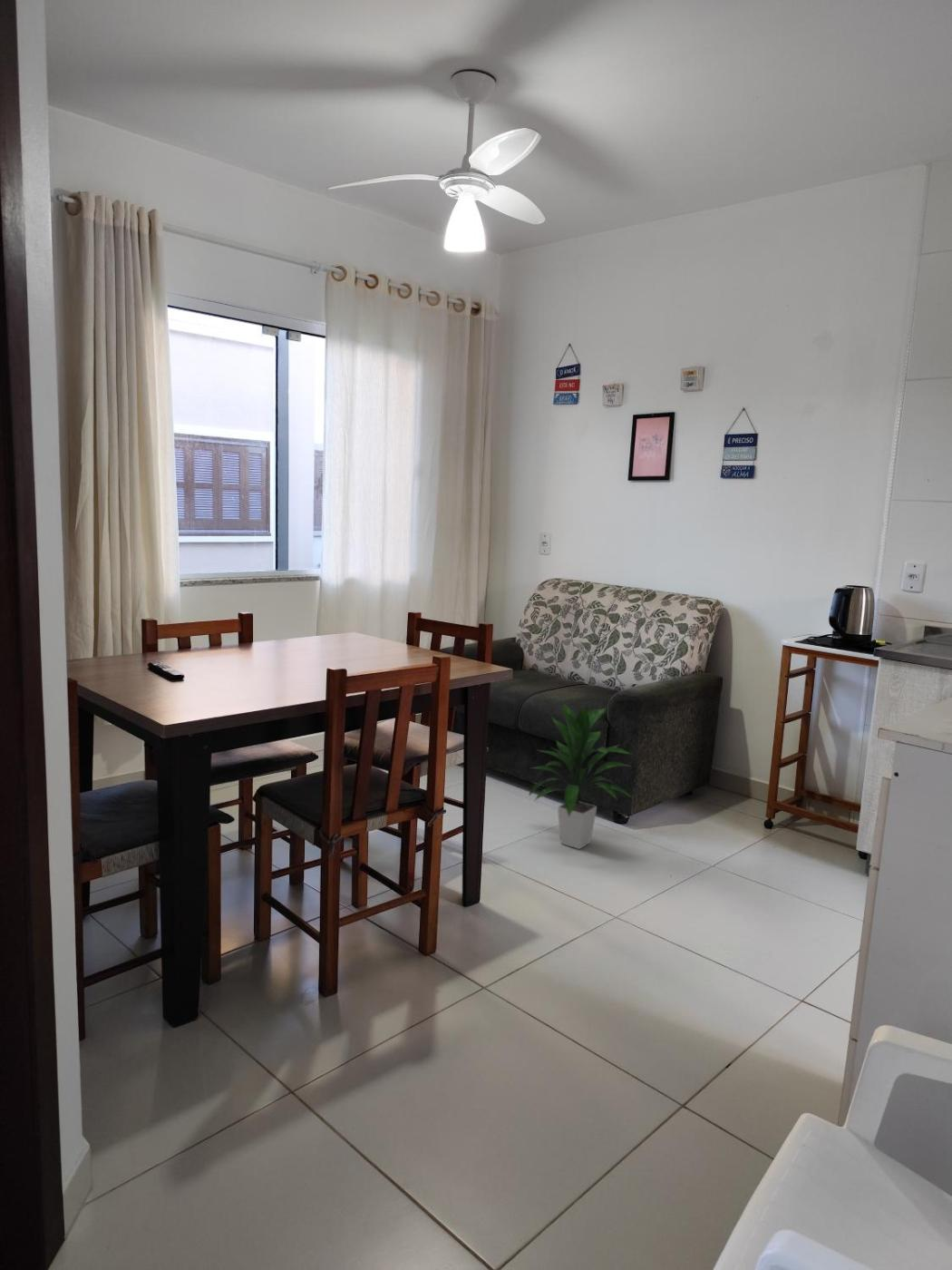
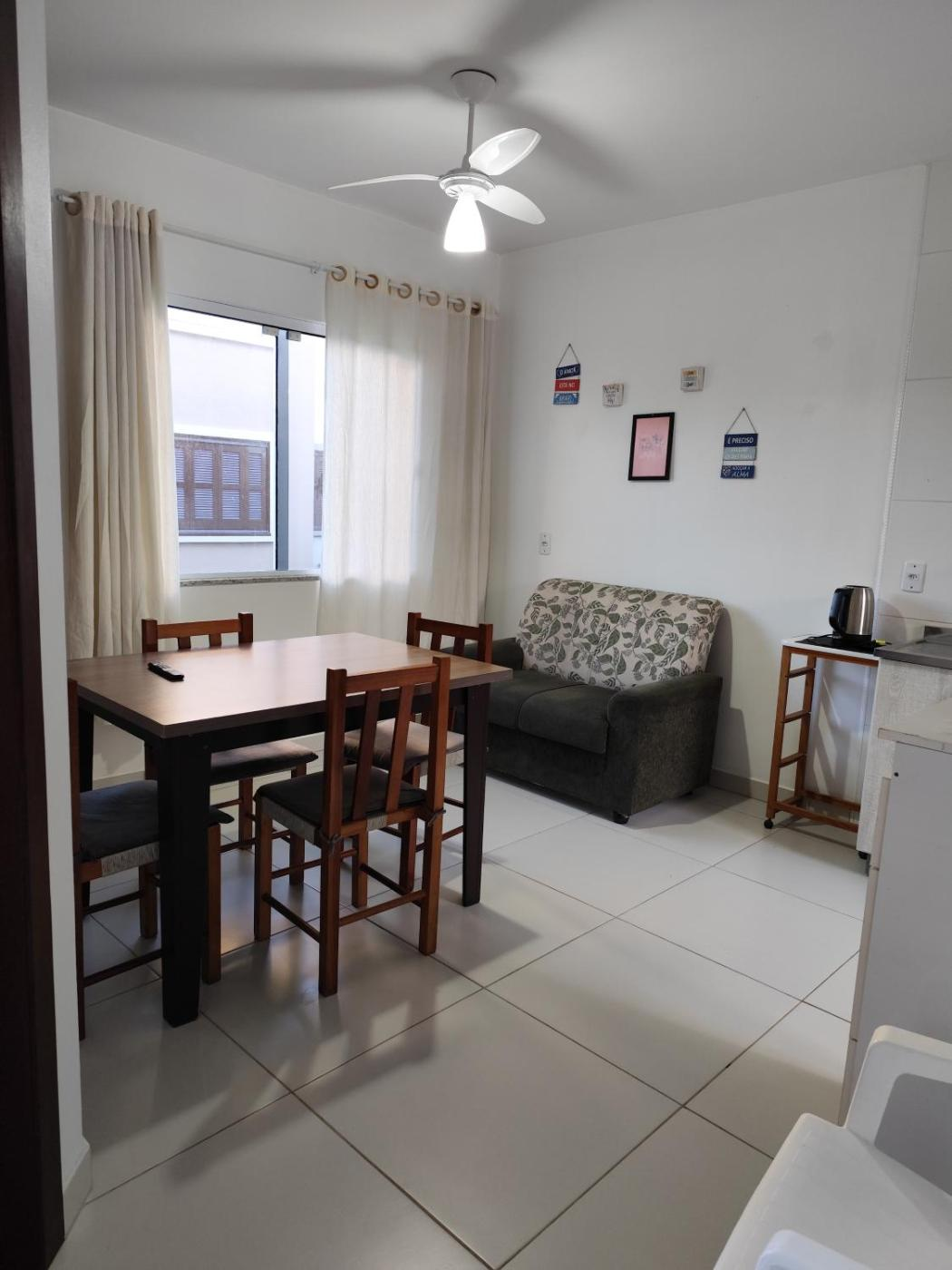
- indoor plant [528,702,634,850]
